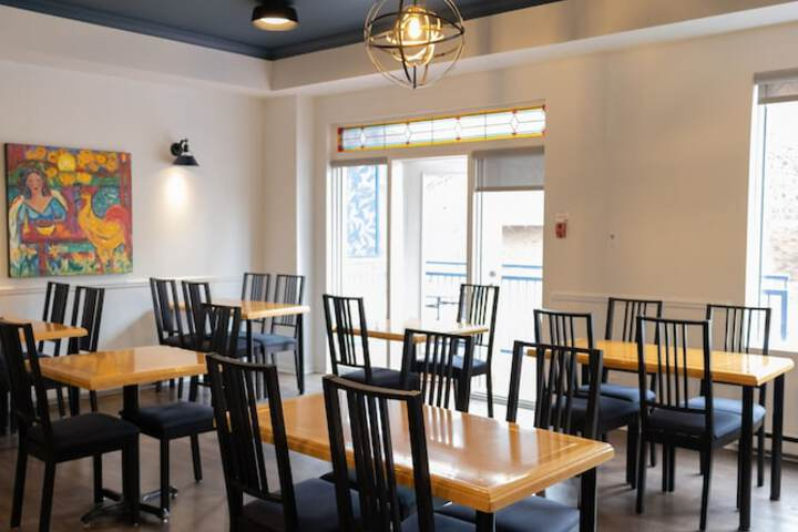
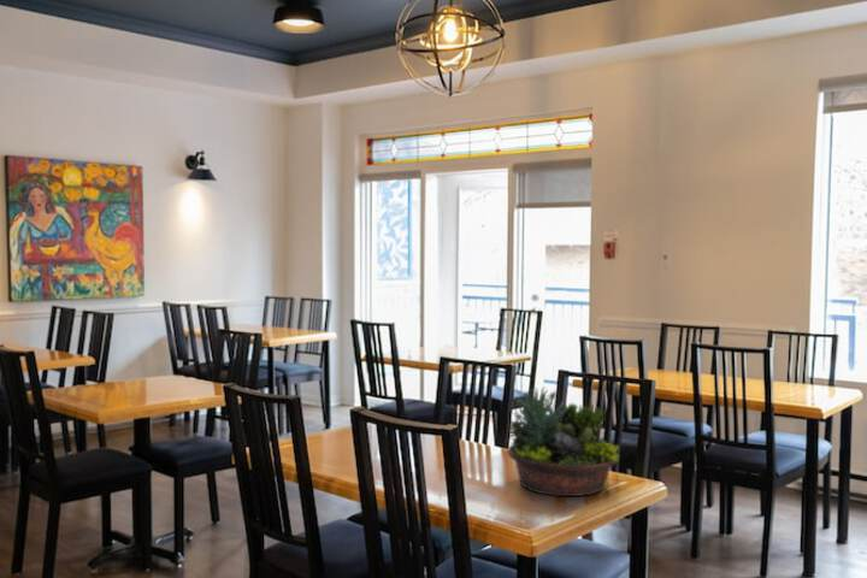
+ succulent planter [506,385,620,497]
